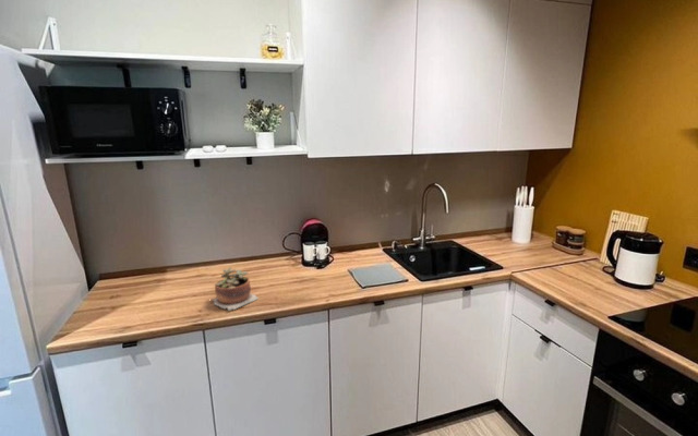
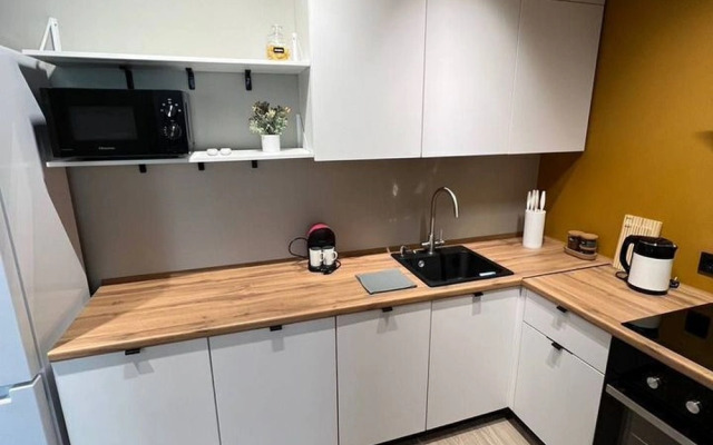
- succulent plant [212,266,260,312]
